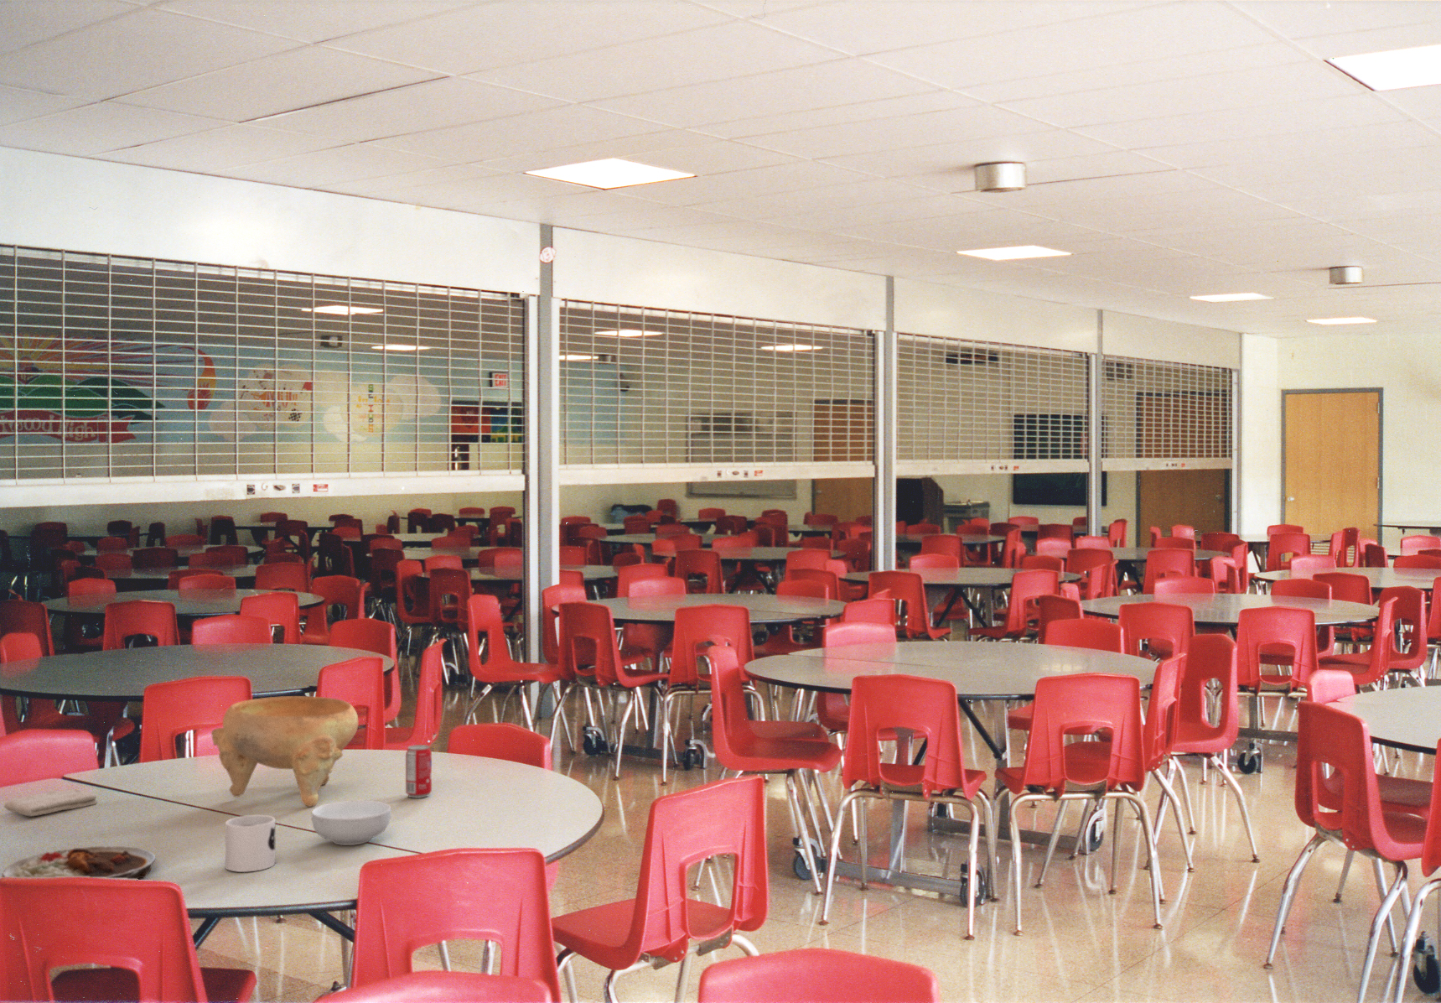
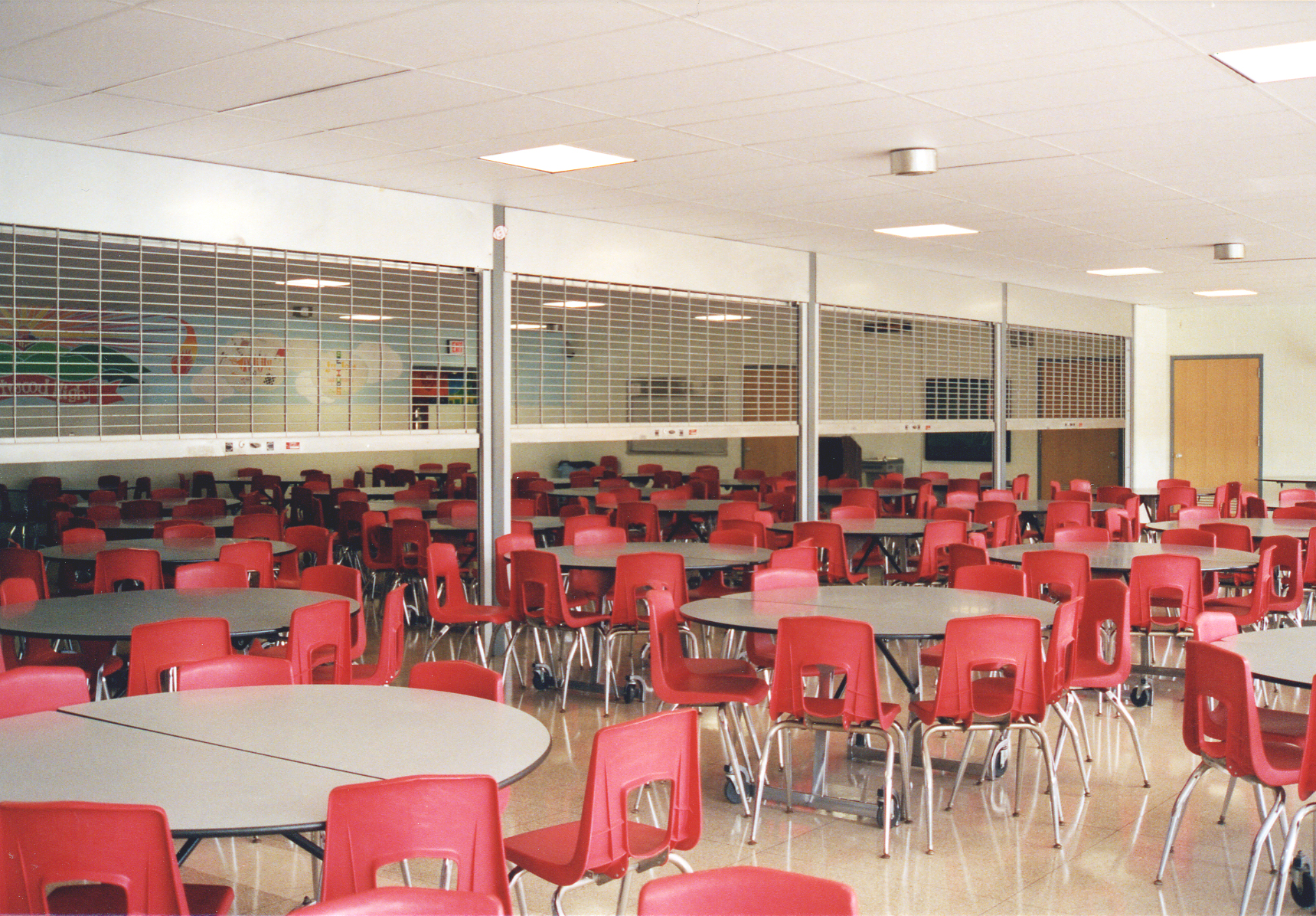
- decorative bowl [210,695,359,808]
- beverage can [405,743,433,798]
- washcloth [3,788,99,818]
- cereal bowl [311,799,392,846]
- plate [1,845,157,879]
- mug [224,815,276,873]
